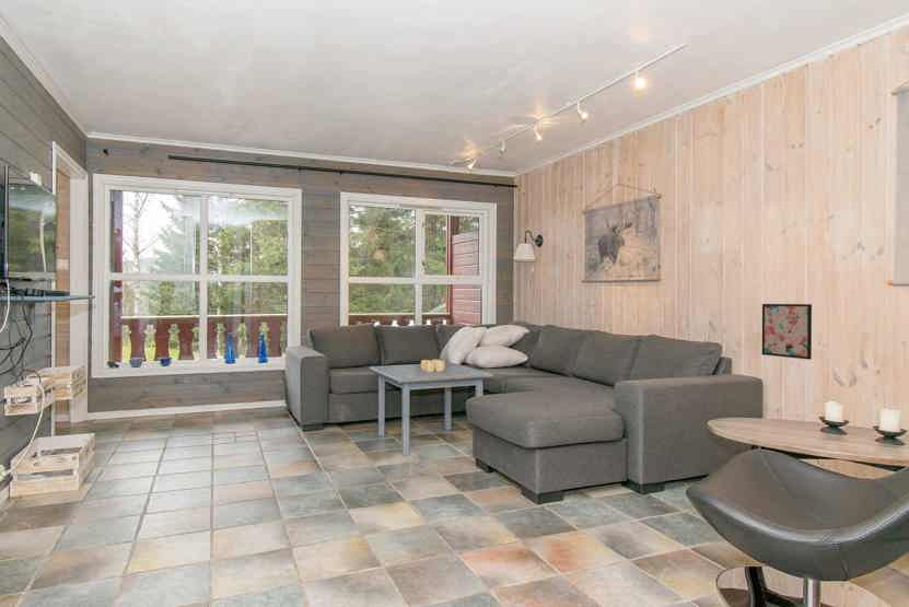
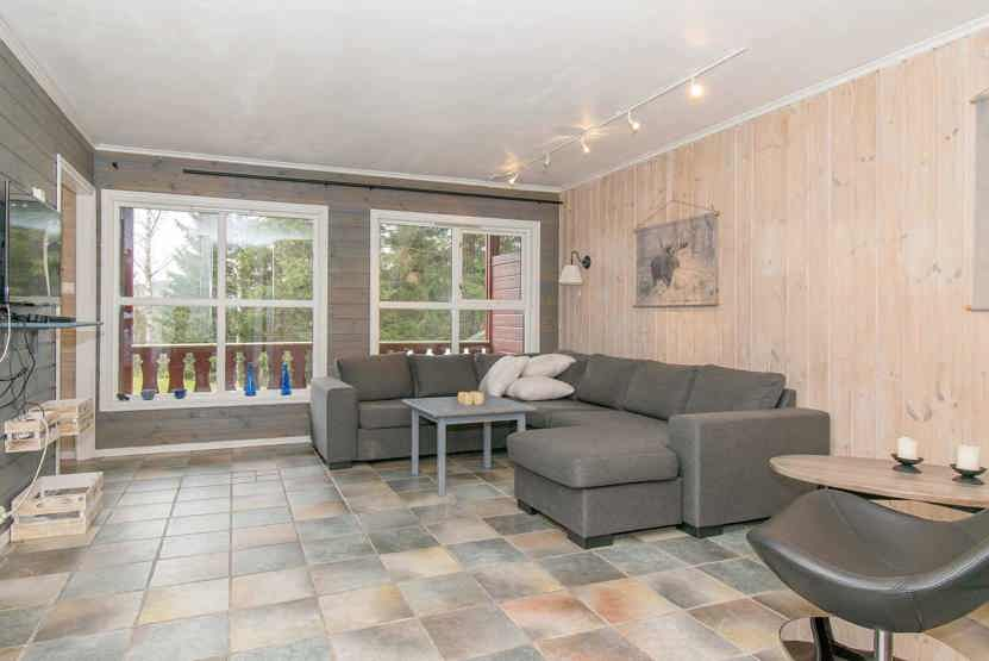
- wall art [761,303,813,361]
